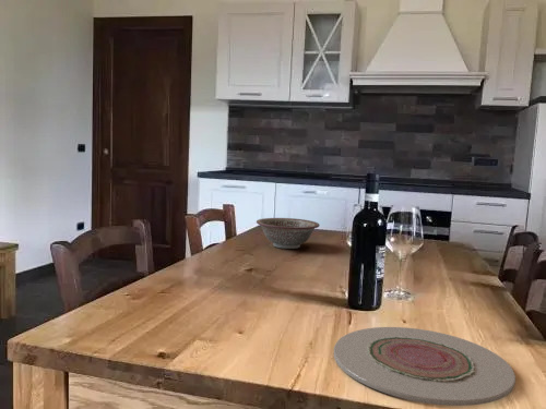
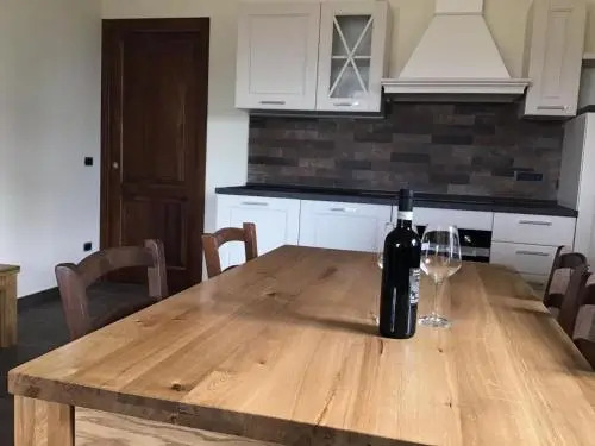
- decorative bowl [256,217,321,250]
- plate [333,326,517,407]
